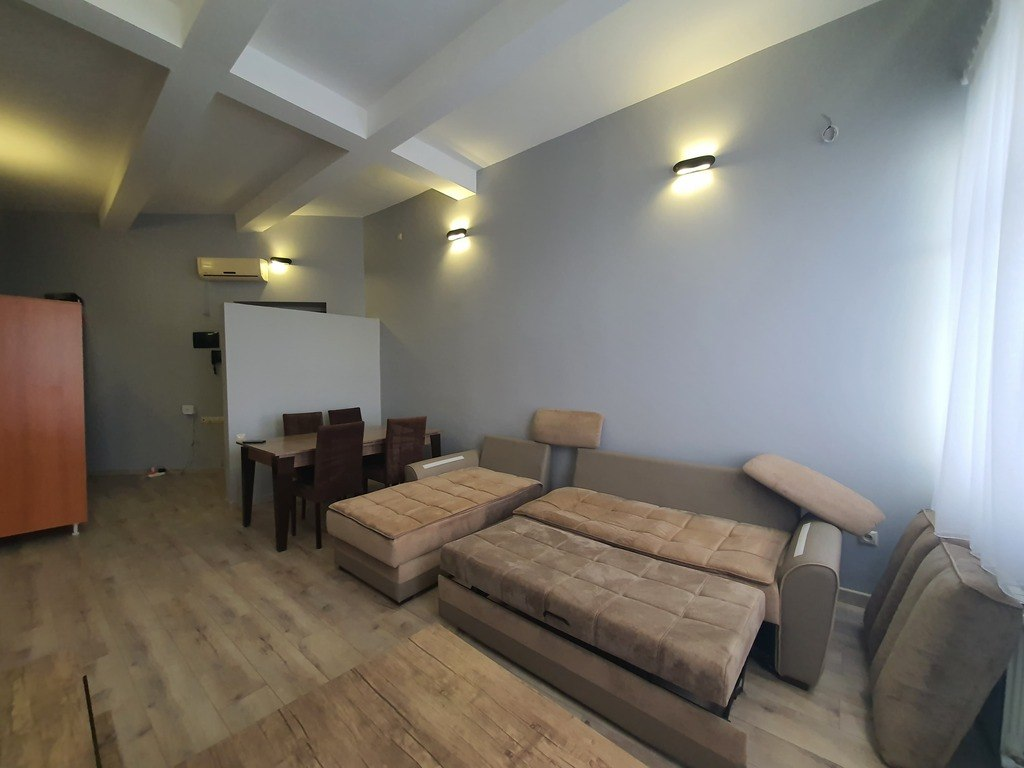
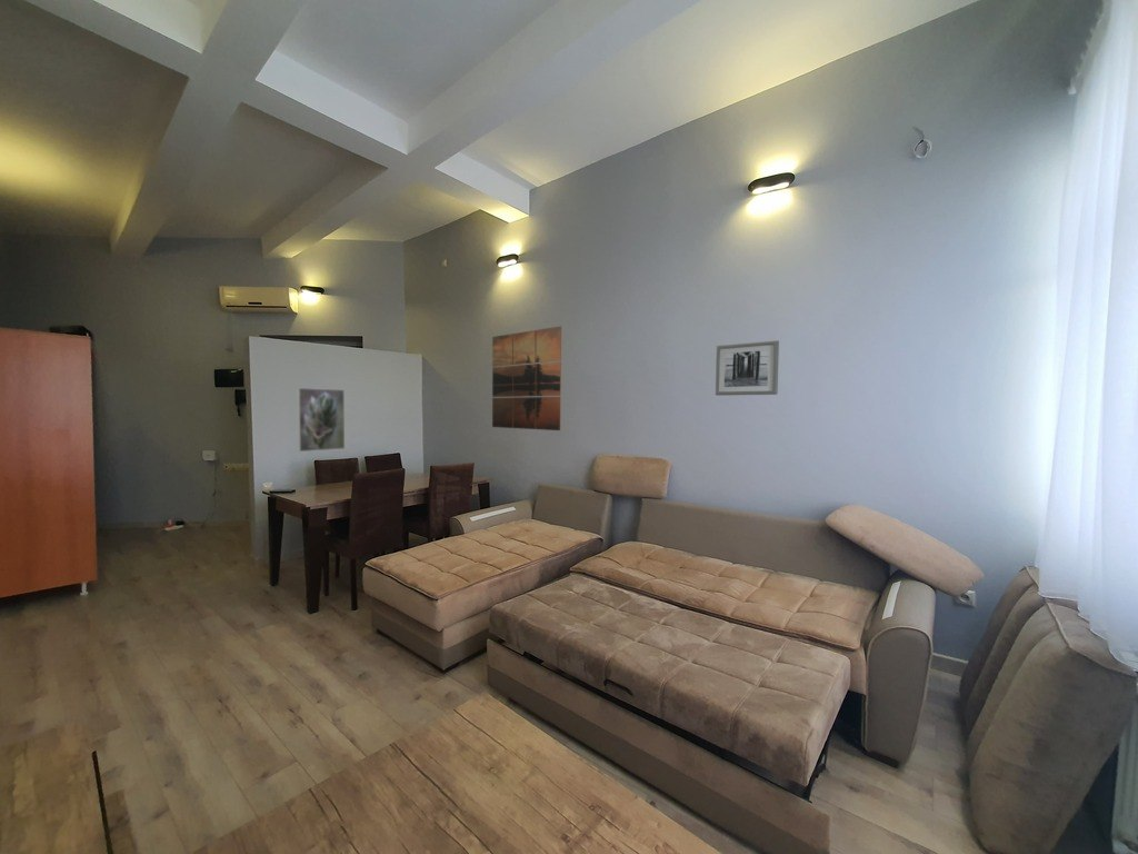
+ wall art [715,339,780,397]
+ wall art [491,325,562,431]
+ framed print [297,387,346,453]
